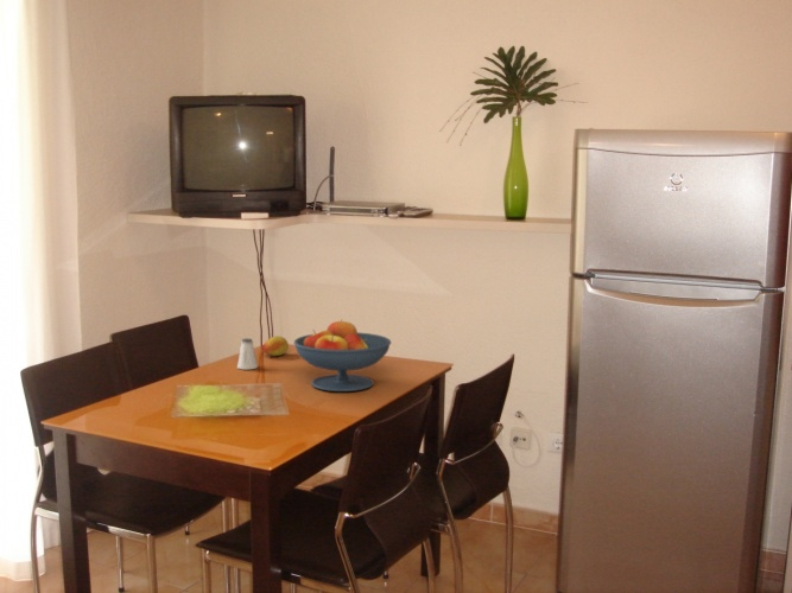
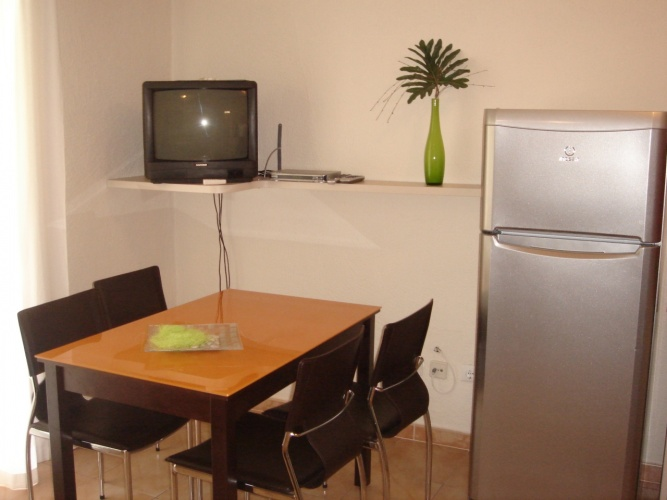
- saltshaker [236,337,259,371]
- fruit bowl [293,318,392,393]
- fruit [262,334,290,357]
